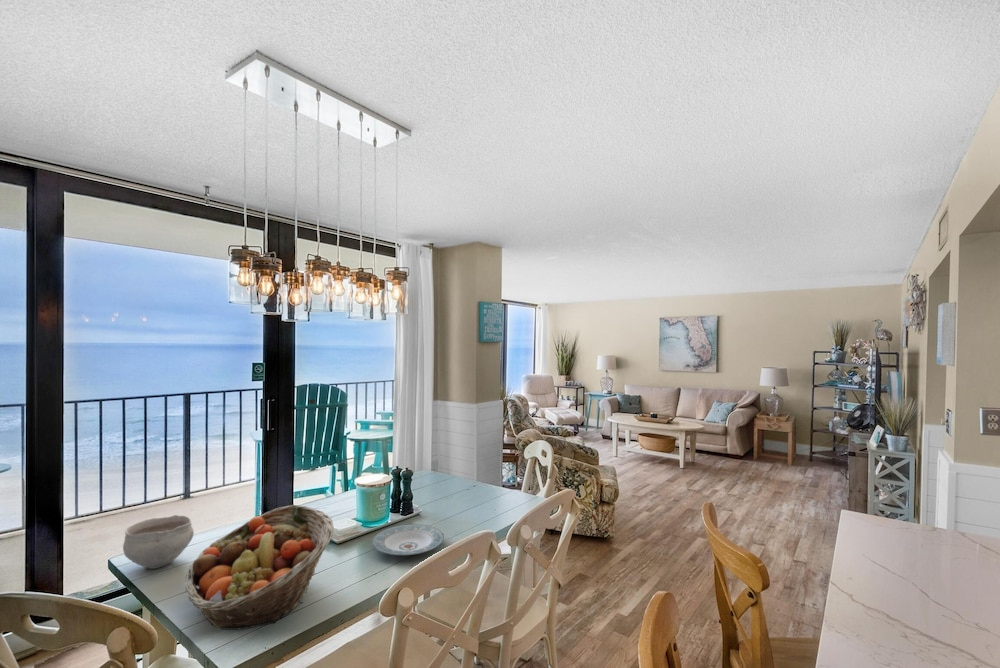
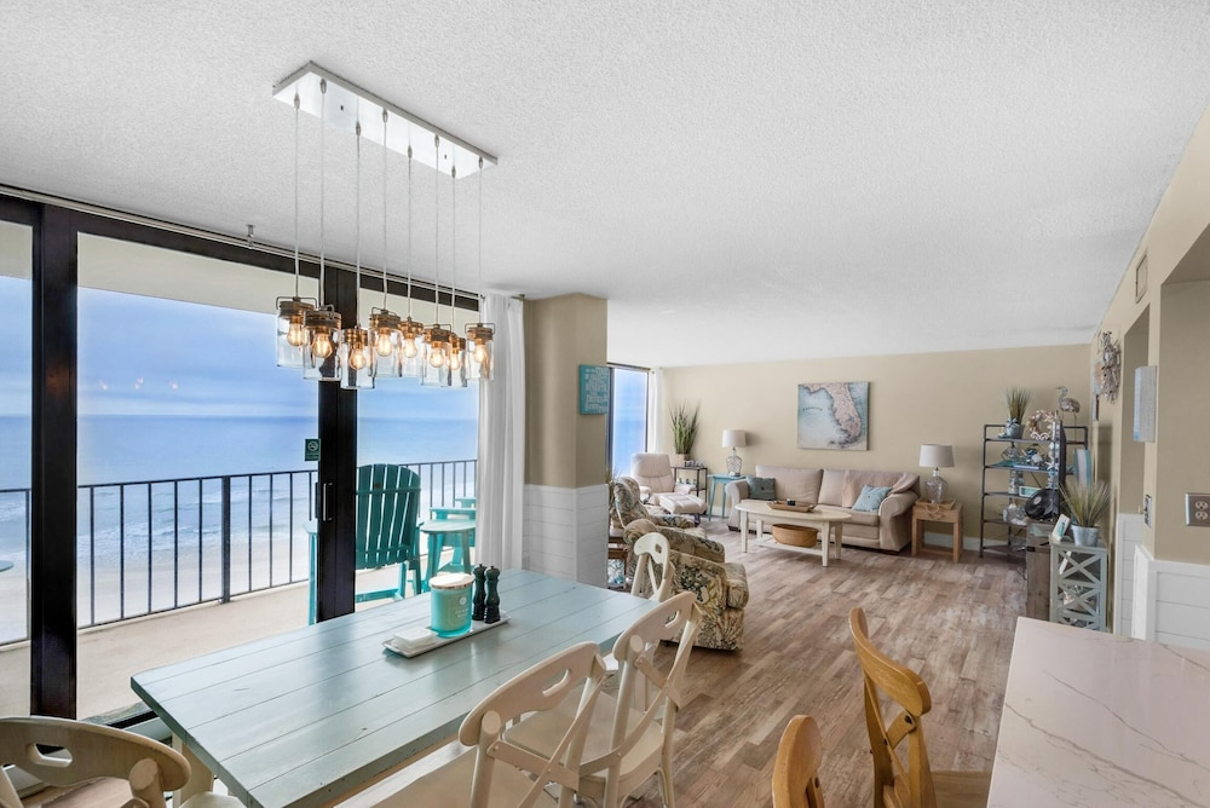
- fruit basket [184,504,335,631]
- plate [371,523,445,556]
- bowl [122,514,195,570]
